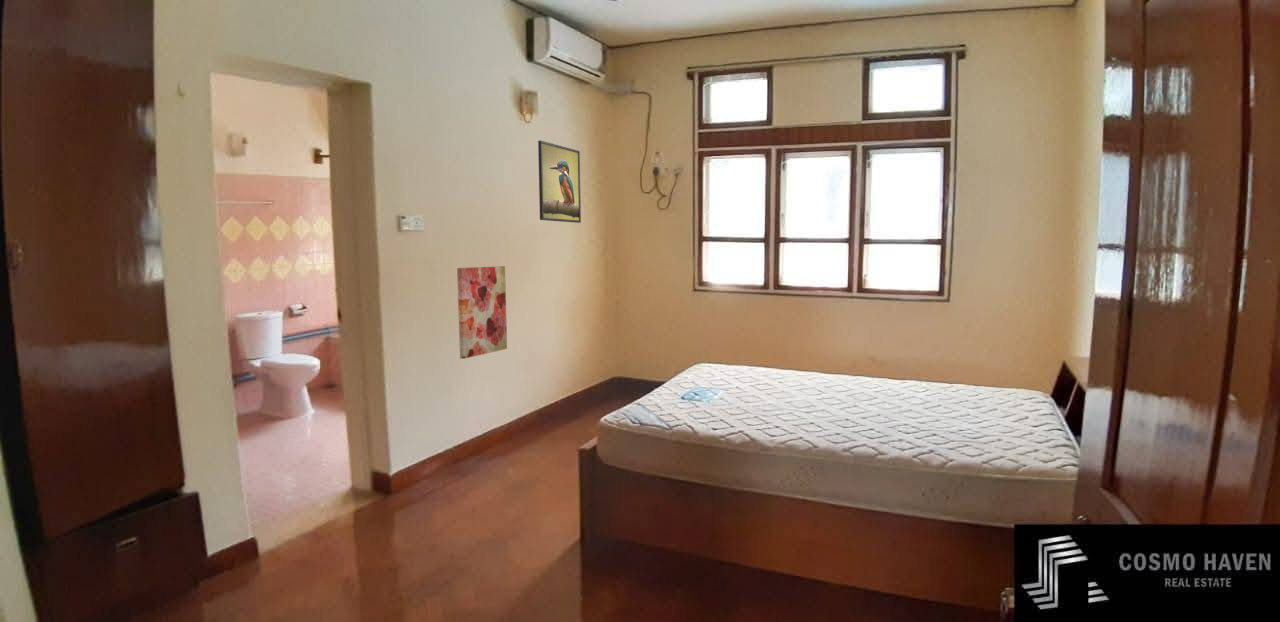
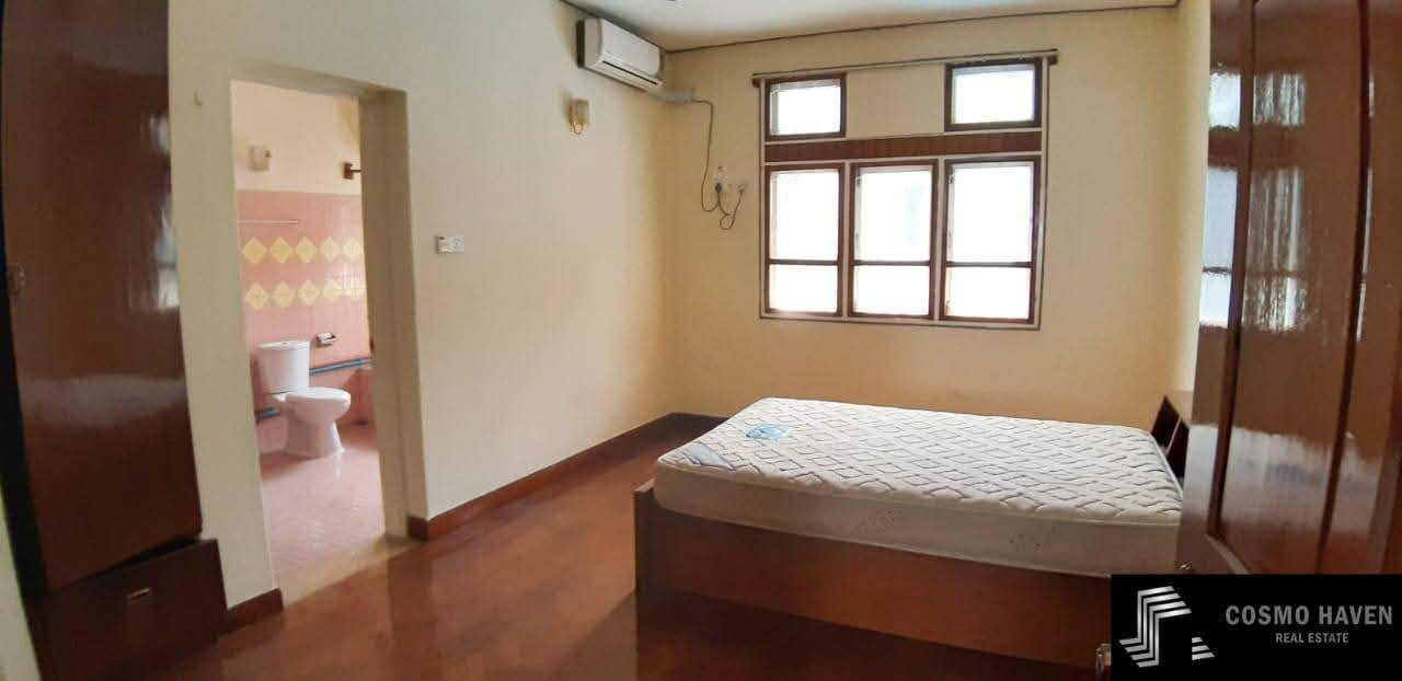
- wall art [456,265,508,360]
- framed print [537,140,582,224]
